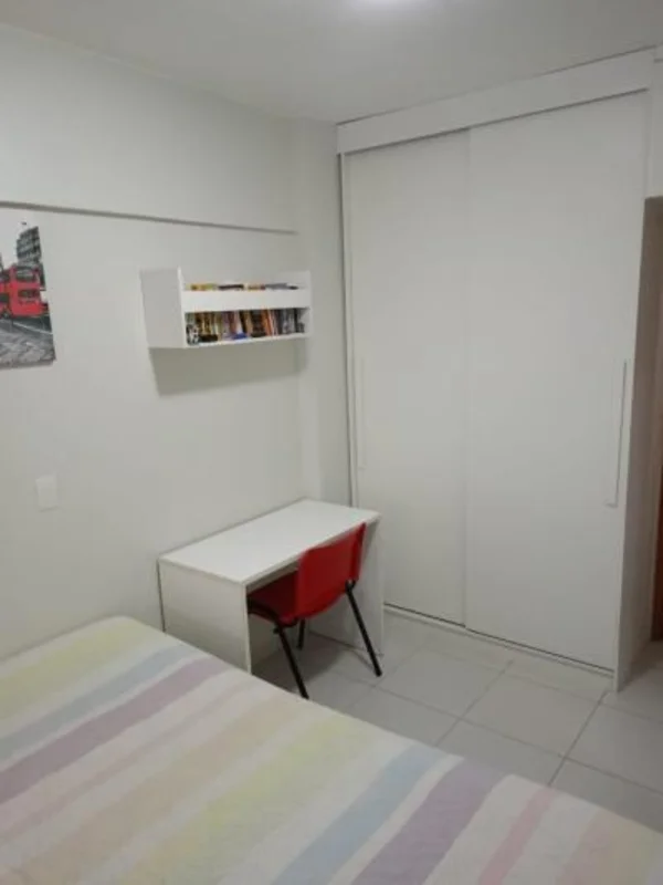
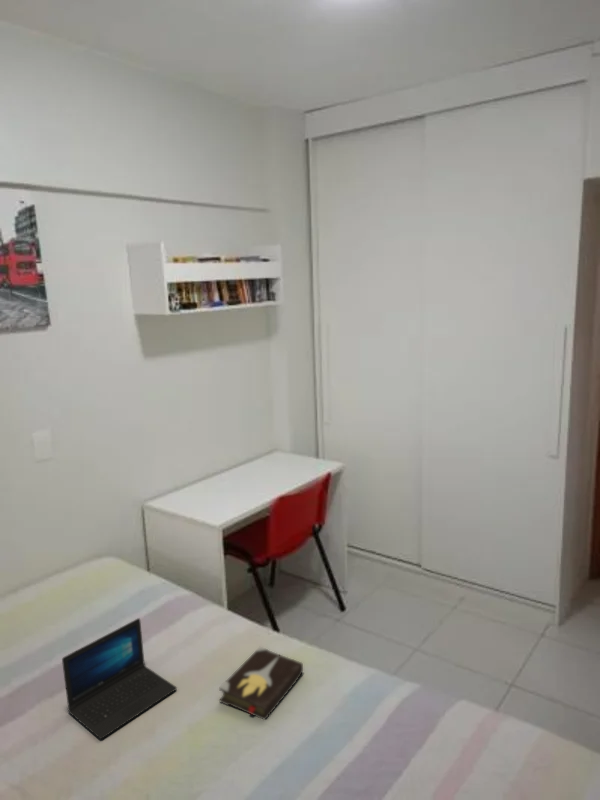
+ hardback book [218,646,304,721]
+ laptop [61,617,178,740]
